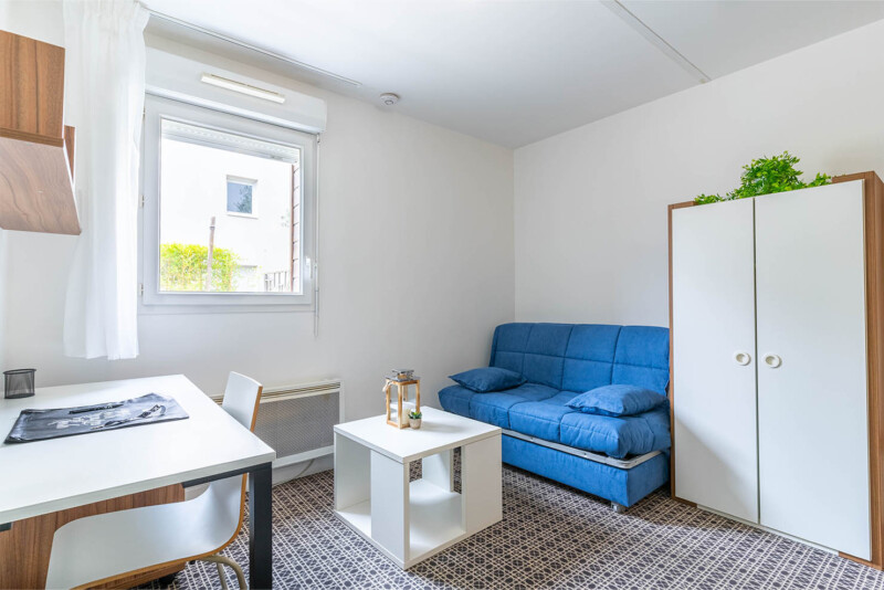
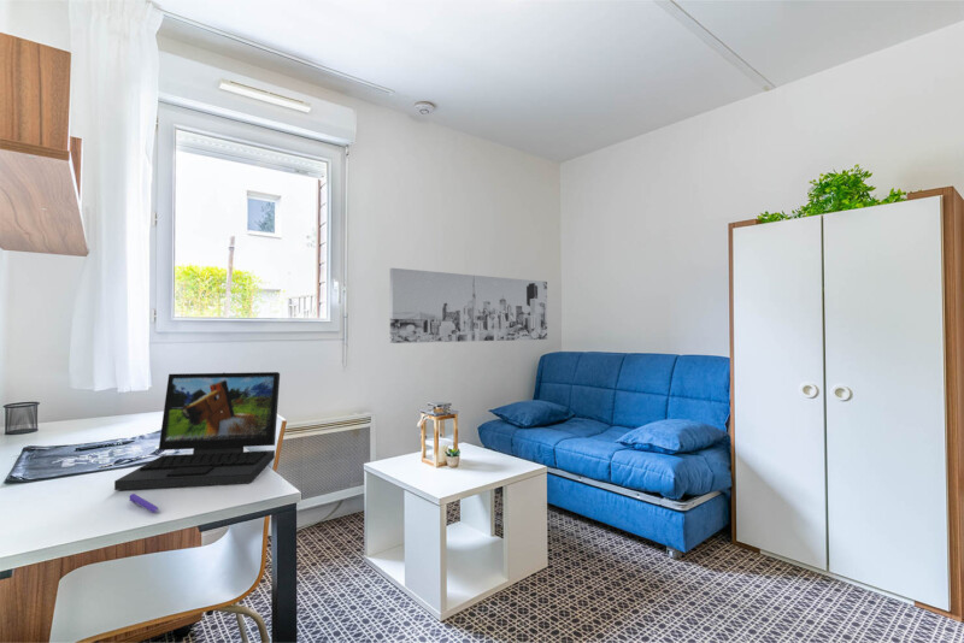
+ wall art [389,267,548,344]
+ pen [128,492,160,514]
+ laptop [113,371,281,491]
